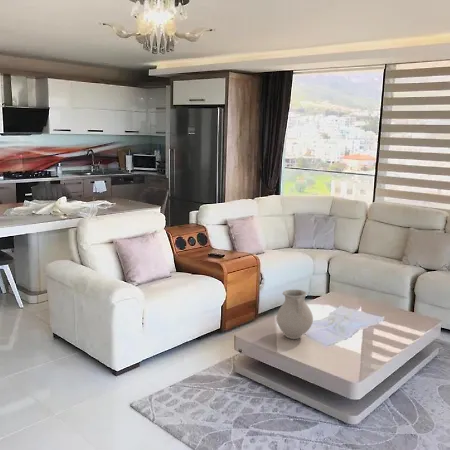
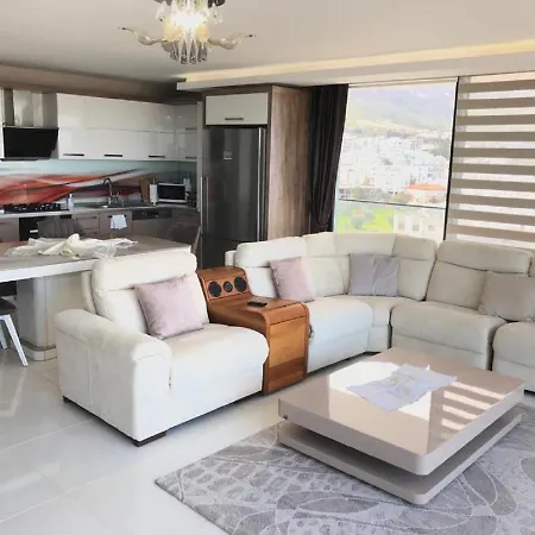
- vase [275,289,314,340]
